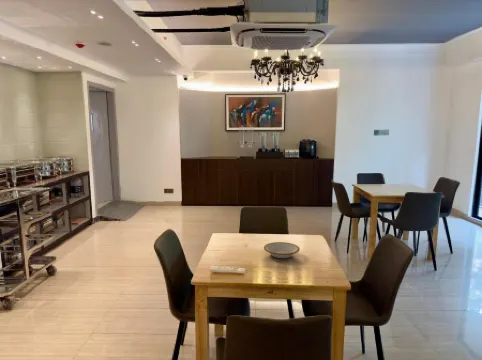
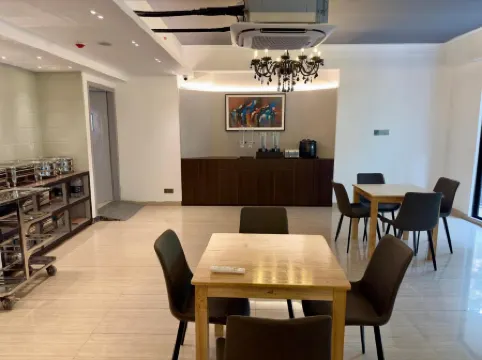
- bowl [263,241,301,259]
